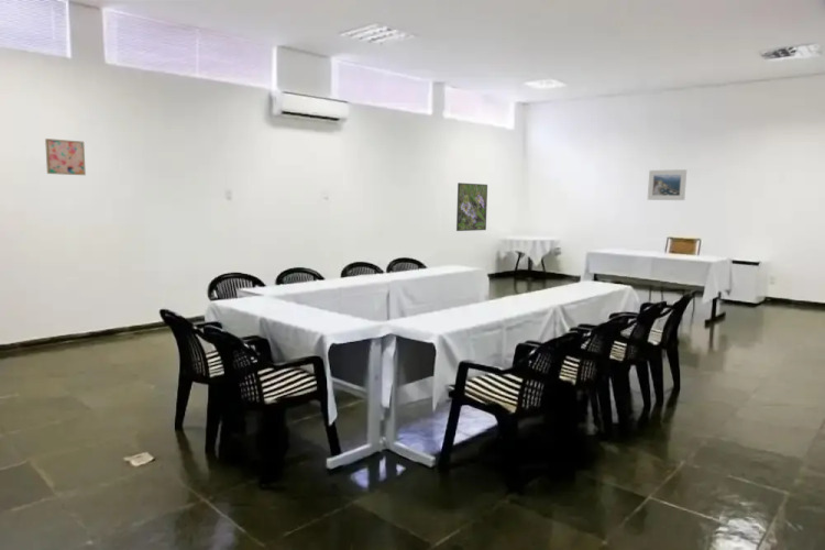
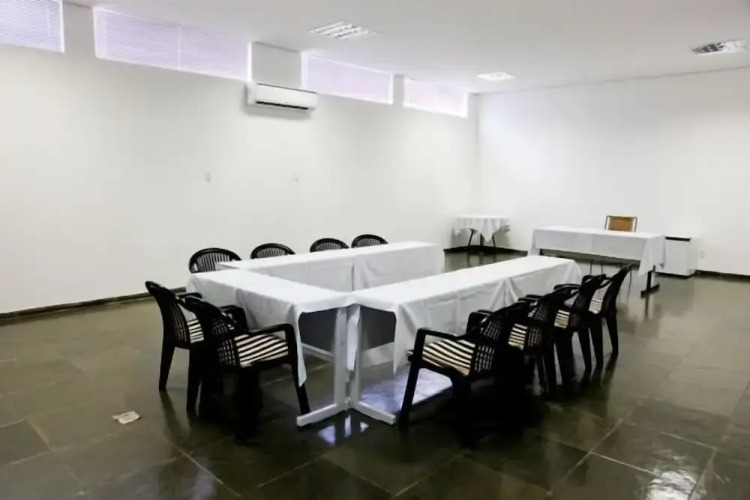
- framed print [647,168,688,201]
- wall art [44,138,87,176]
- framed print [455,182,488,232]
